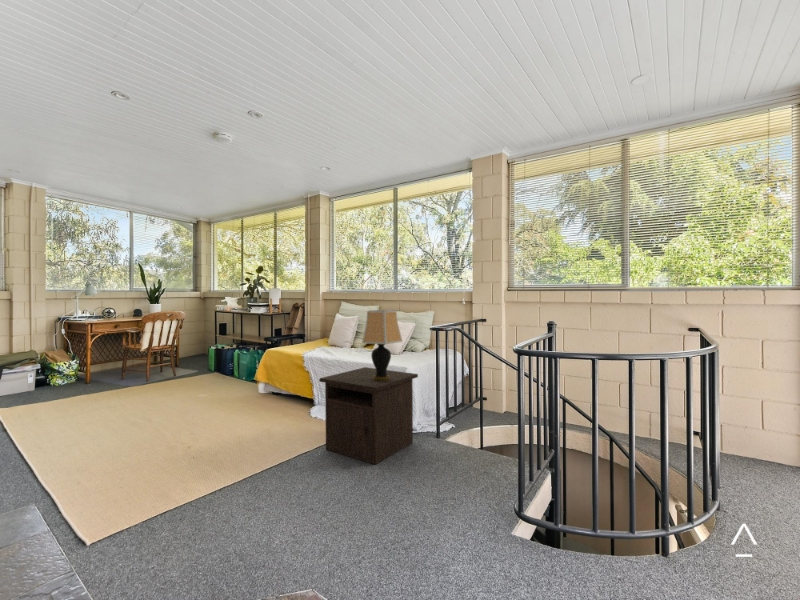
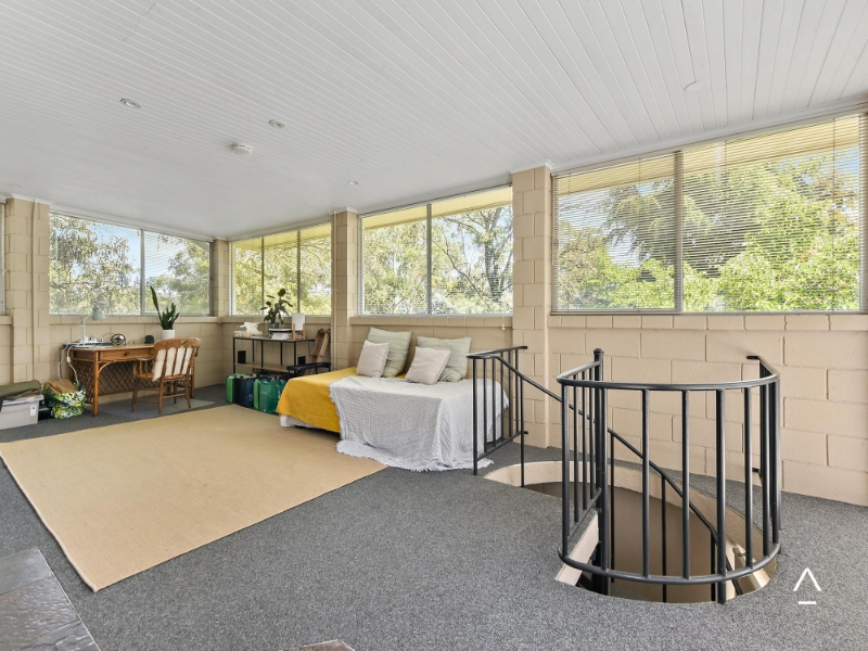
- nightstand [318,366,419,466]
- table lamp [361,309,404,382]
